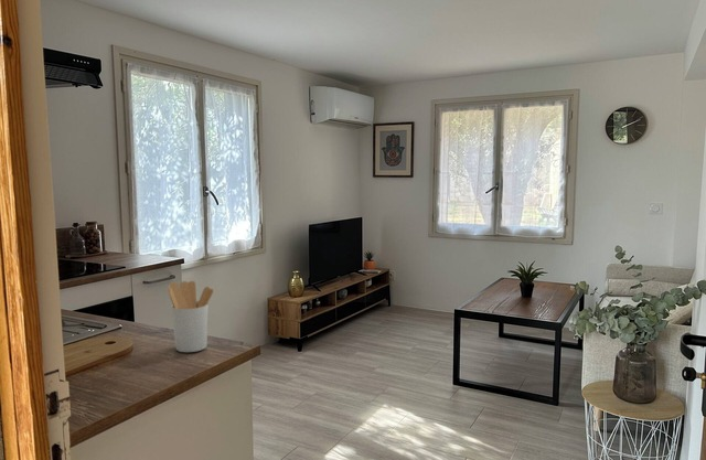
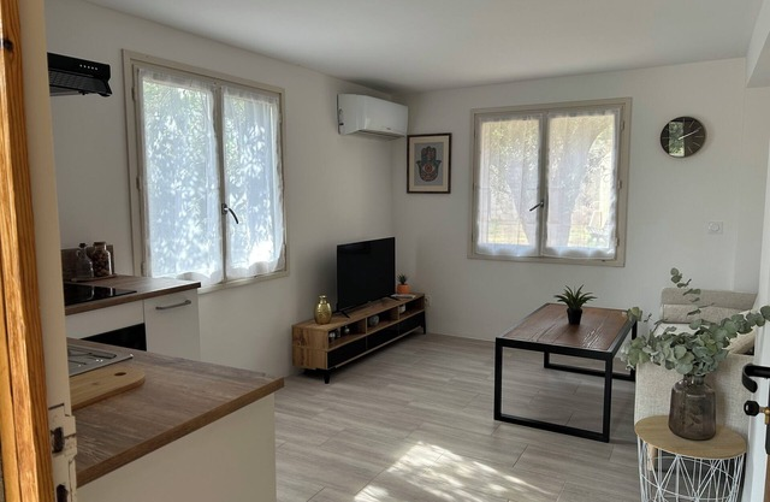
- utensil holder [167,280,214,353]
